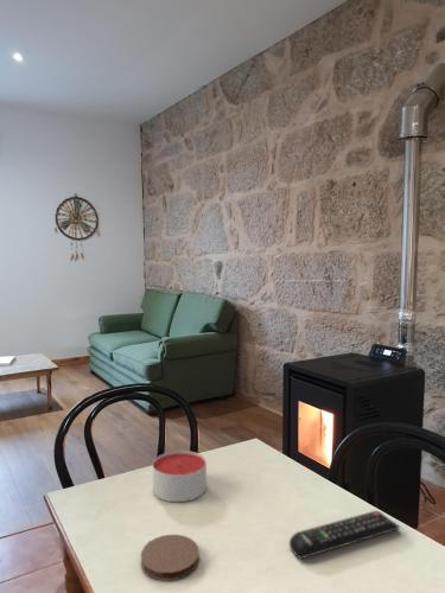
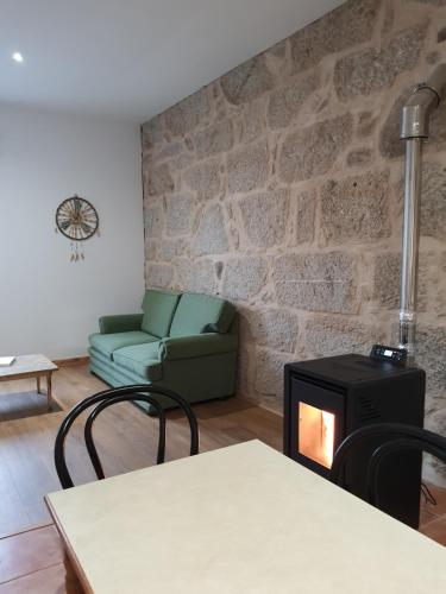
- remote control [288,509,401,560]
- candle [152,449,208,503]
- coaster [140,534,201,581]
